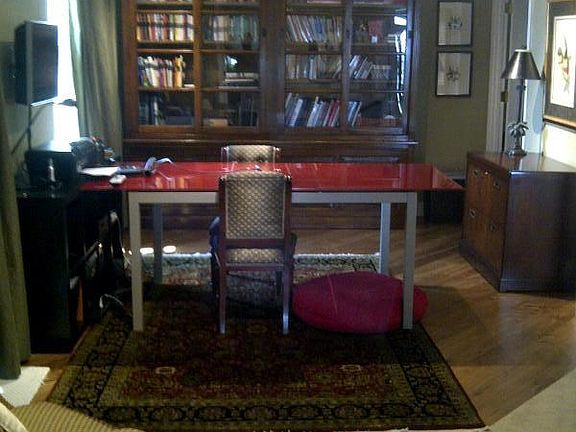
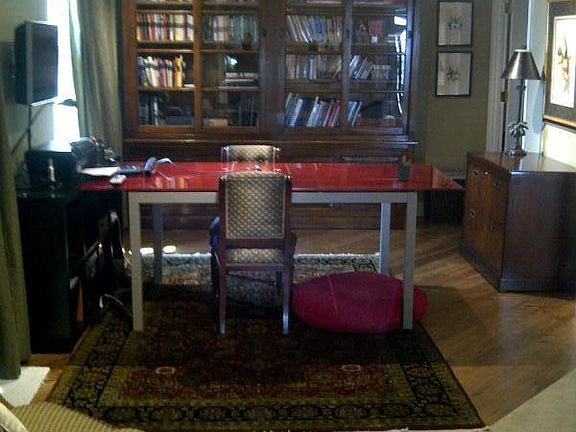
+ pen holder [395,155,413,182]
